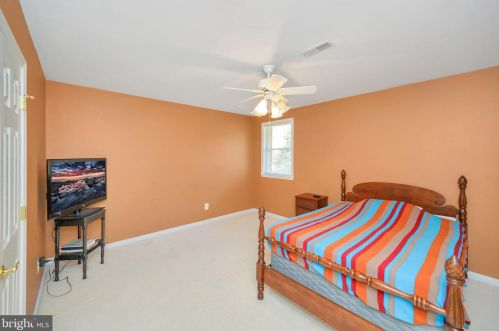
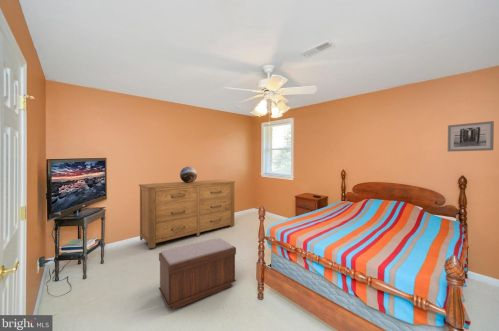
+ dresser [138,179,236,249]
+ bench [158,237,237,311]
+ wall art [447,120,495,152]
+ decorative globe [179,166,198,183]
